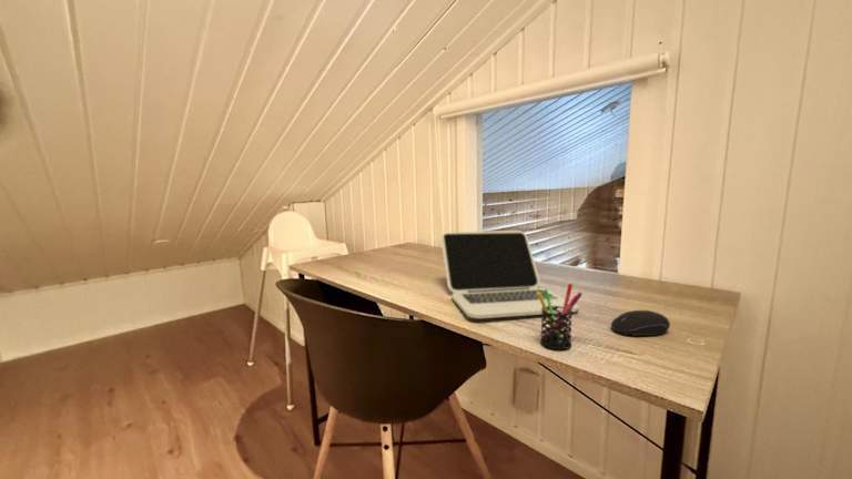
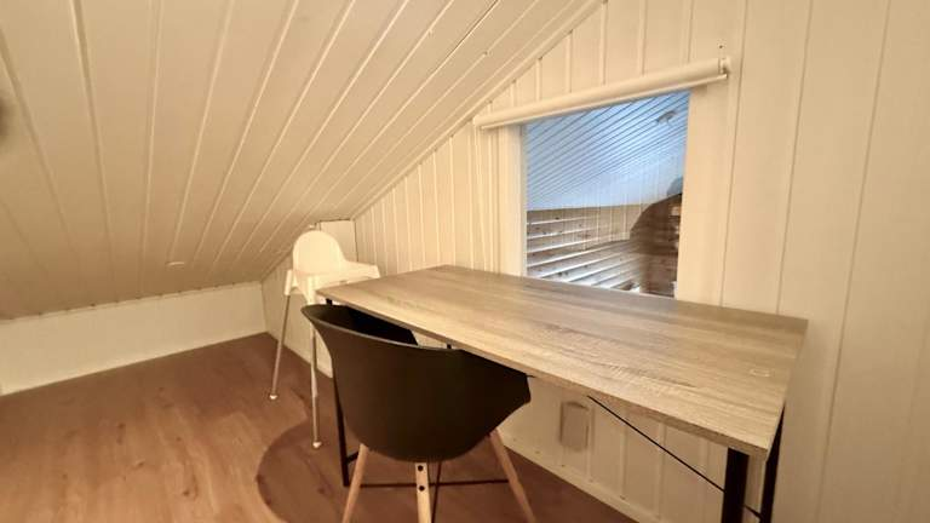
- pen holder [537,283,584,350]
- laptop [439,230,579,319]
- computer mouse [610,309,671,337]
